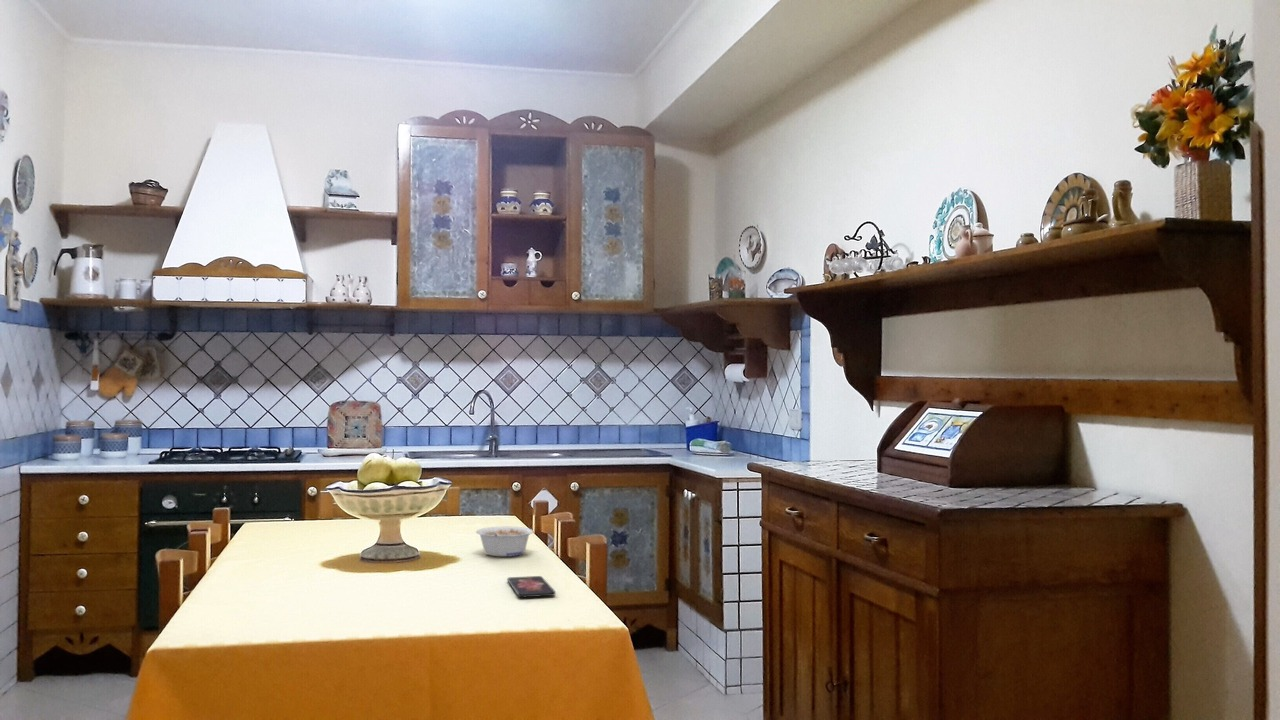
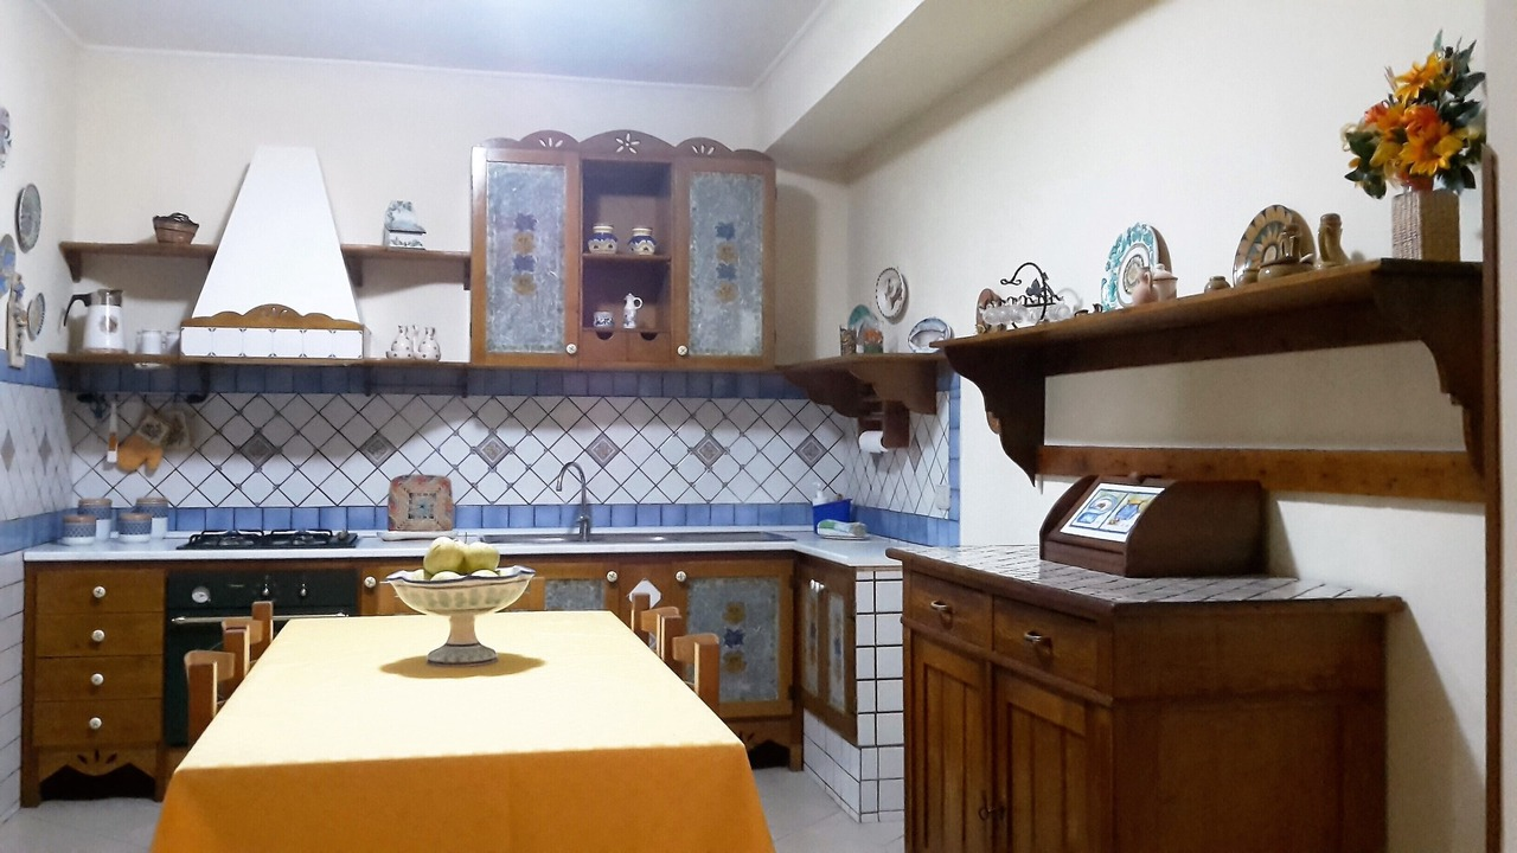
- smartphone [506,575,557,598]
- legume [475,526,534,557]
